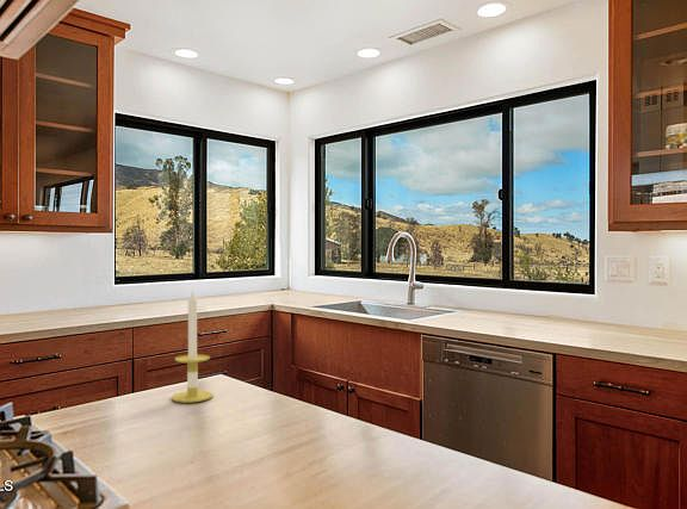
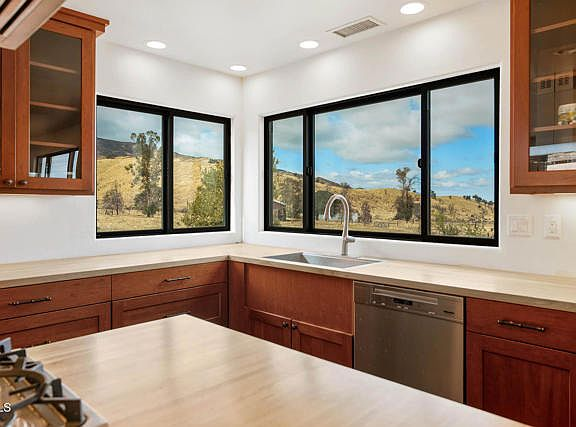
- candle [171,288,215,404]
